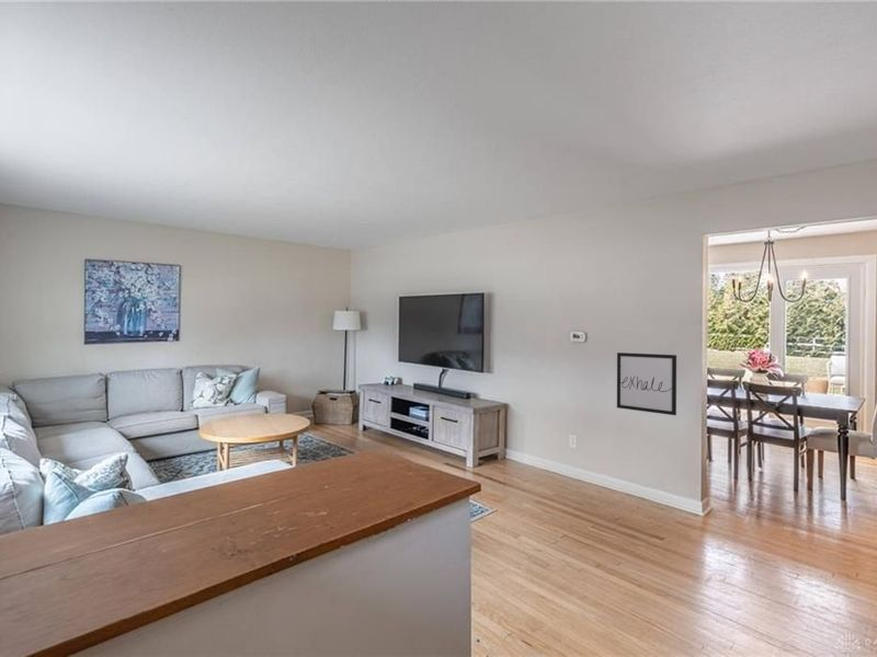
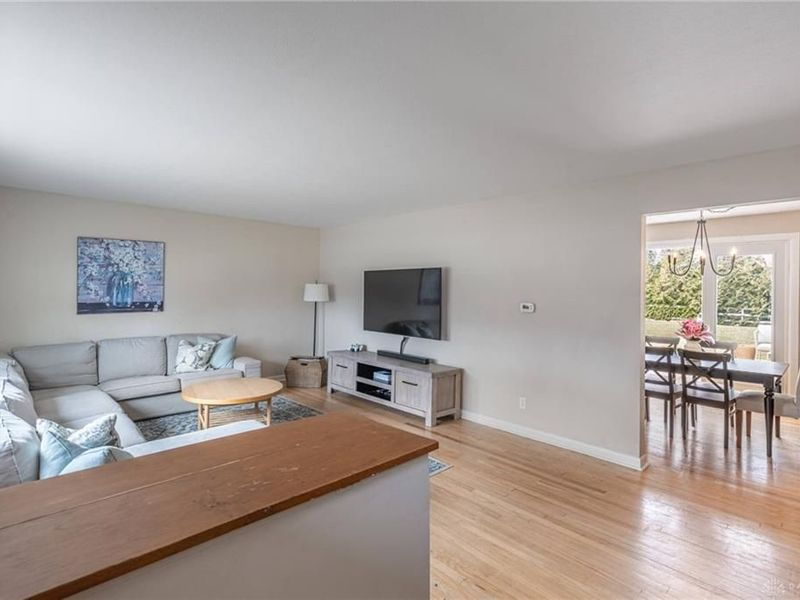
- wall art [616,351,677,416]
